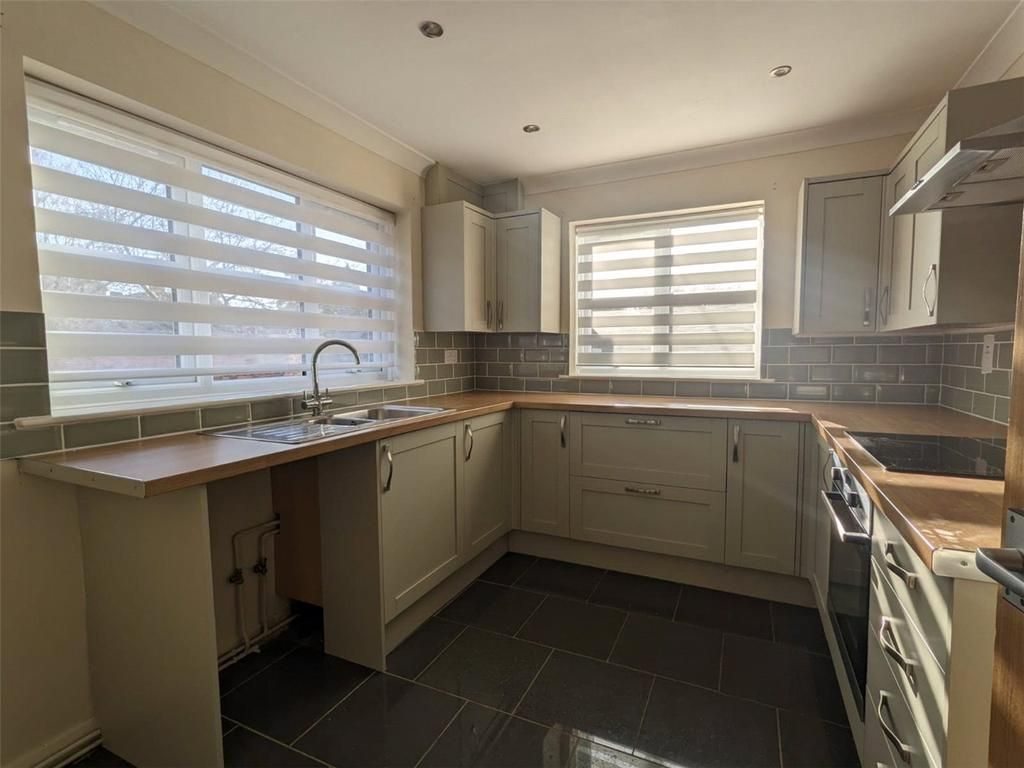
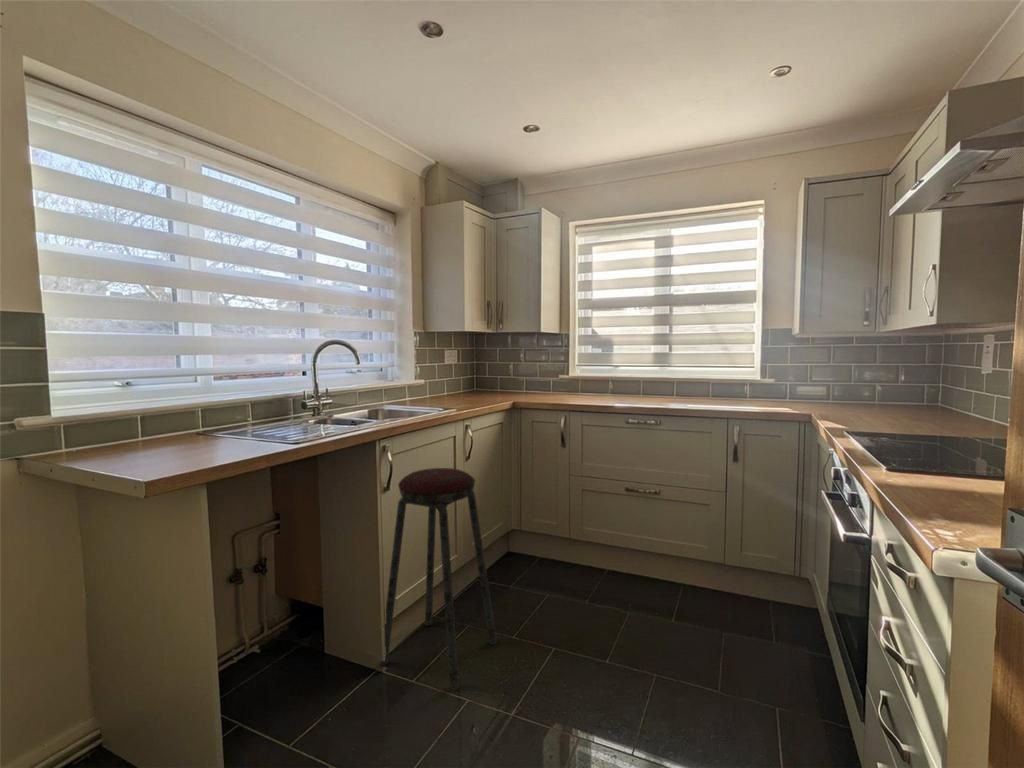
+ music stool [378,467,498,692]
